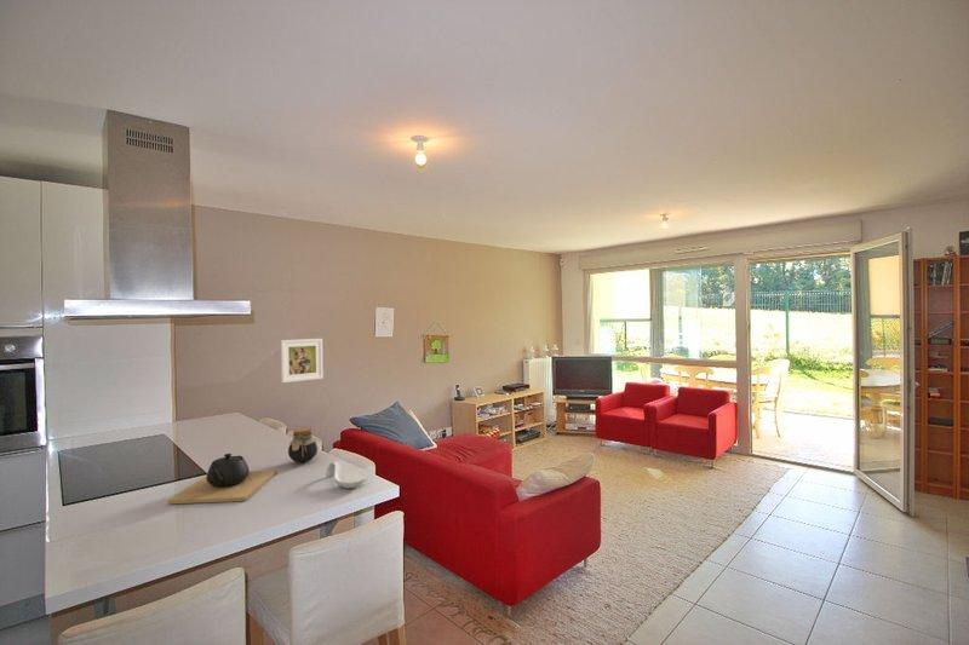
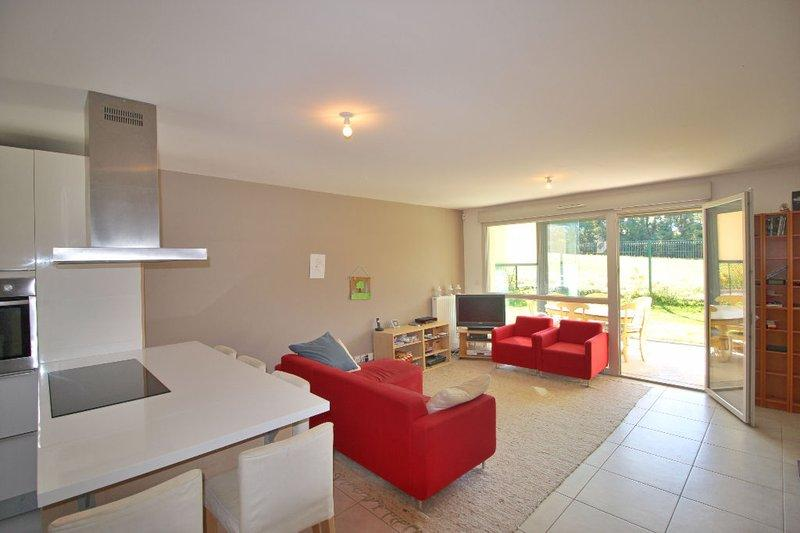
- teapot [167,453,279,505]
- spoon rest [325,460,367,490]
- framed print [280,338,325,384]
- jar [287,426,319,463]
